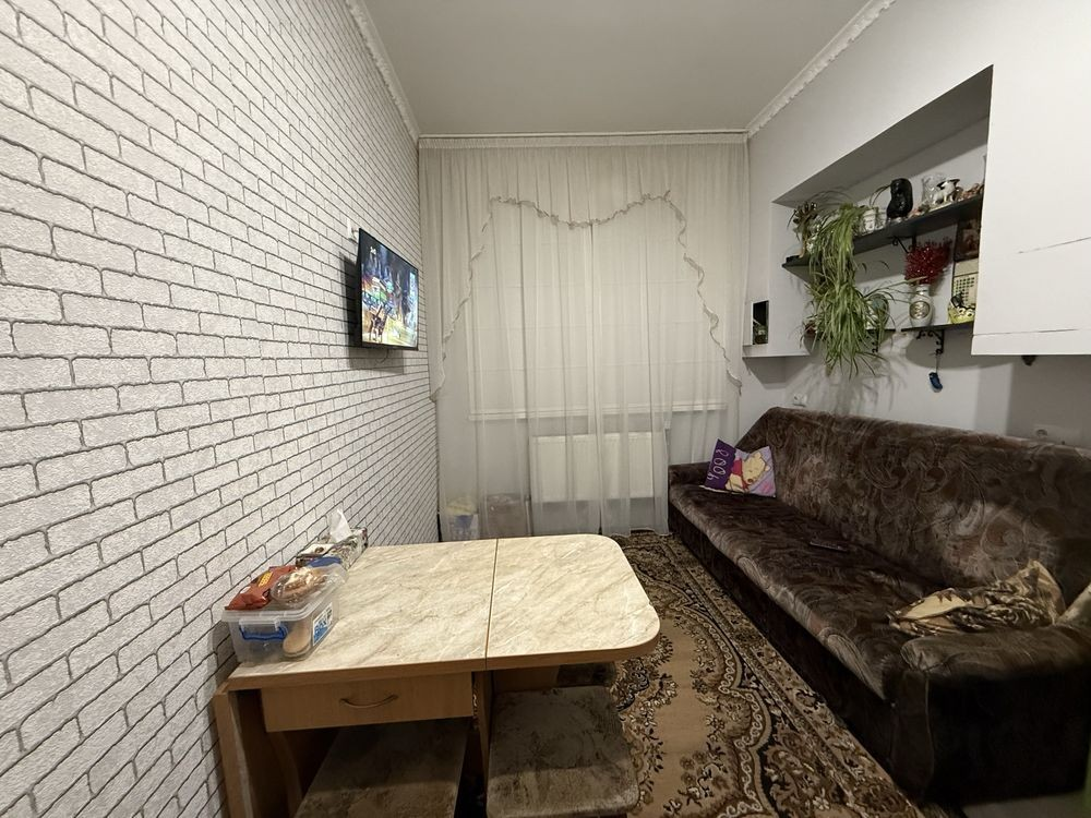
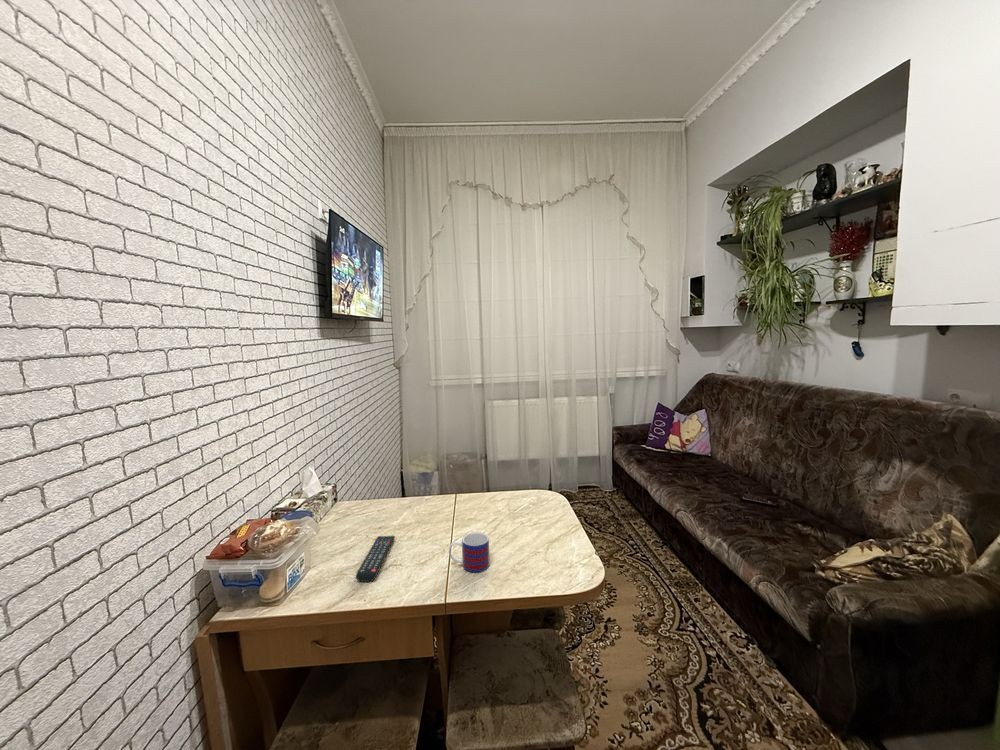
+ mug [448,531,490,573]
+ remote control [355,535,396,583]
